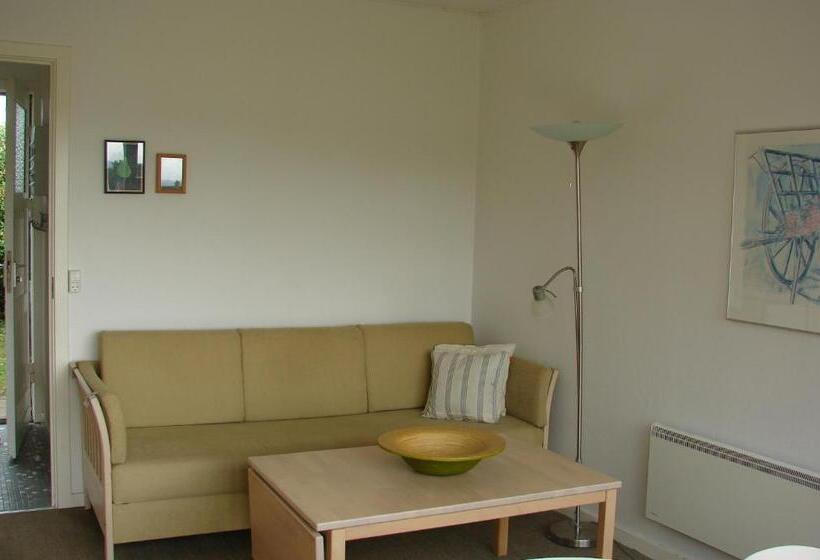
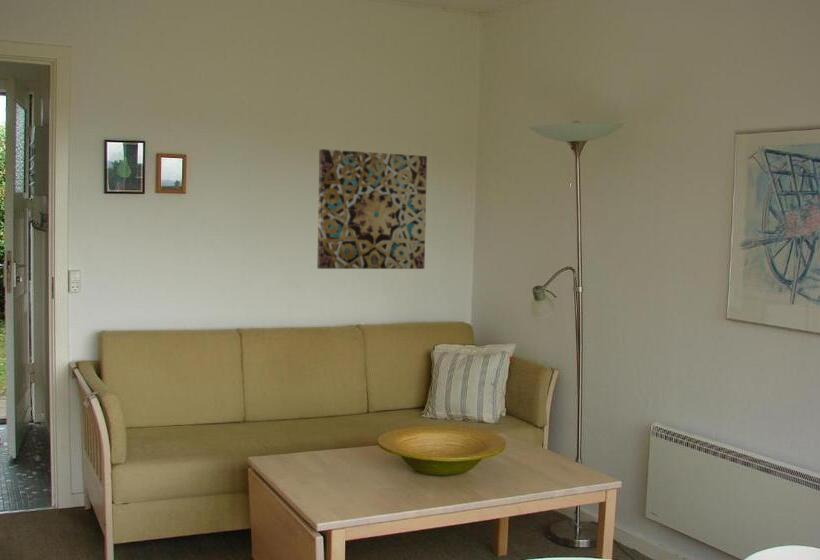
+ wall art [316,148,428,270]
